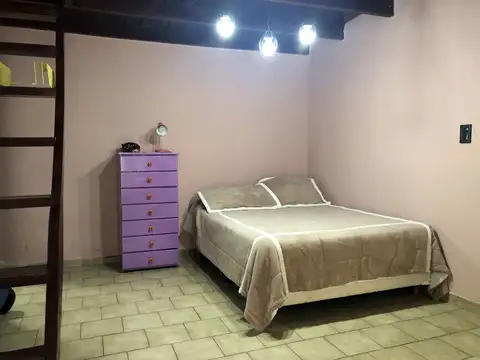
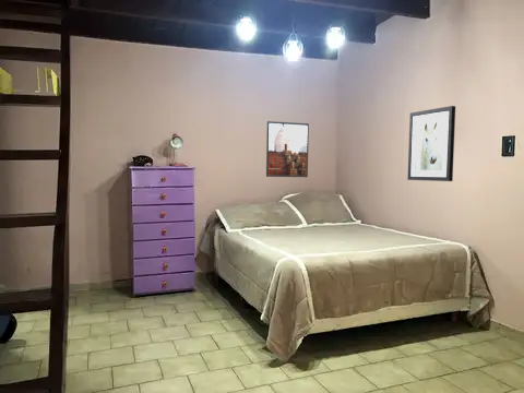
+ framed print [265,120,310,178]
+ wall art [406,105,456,182]
